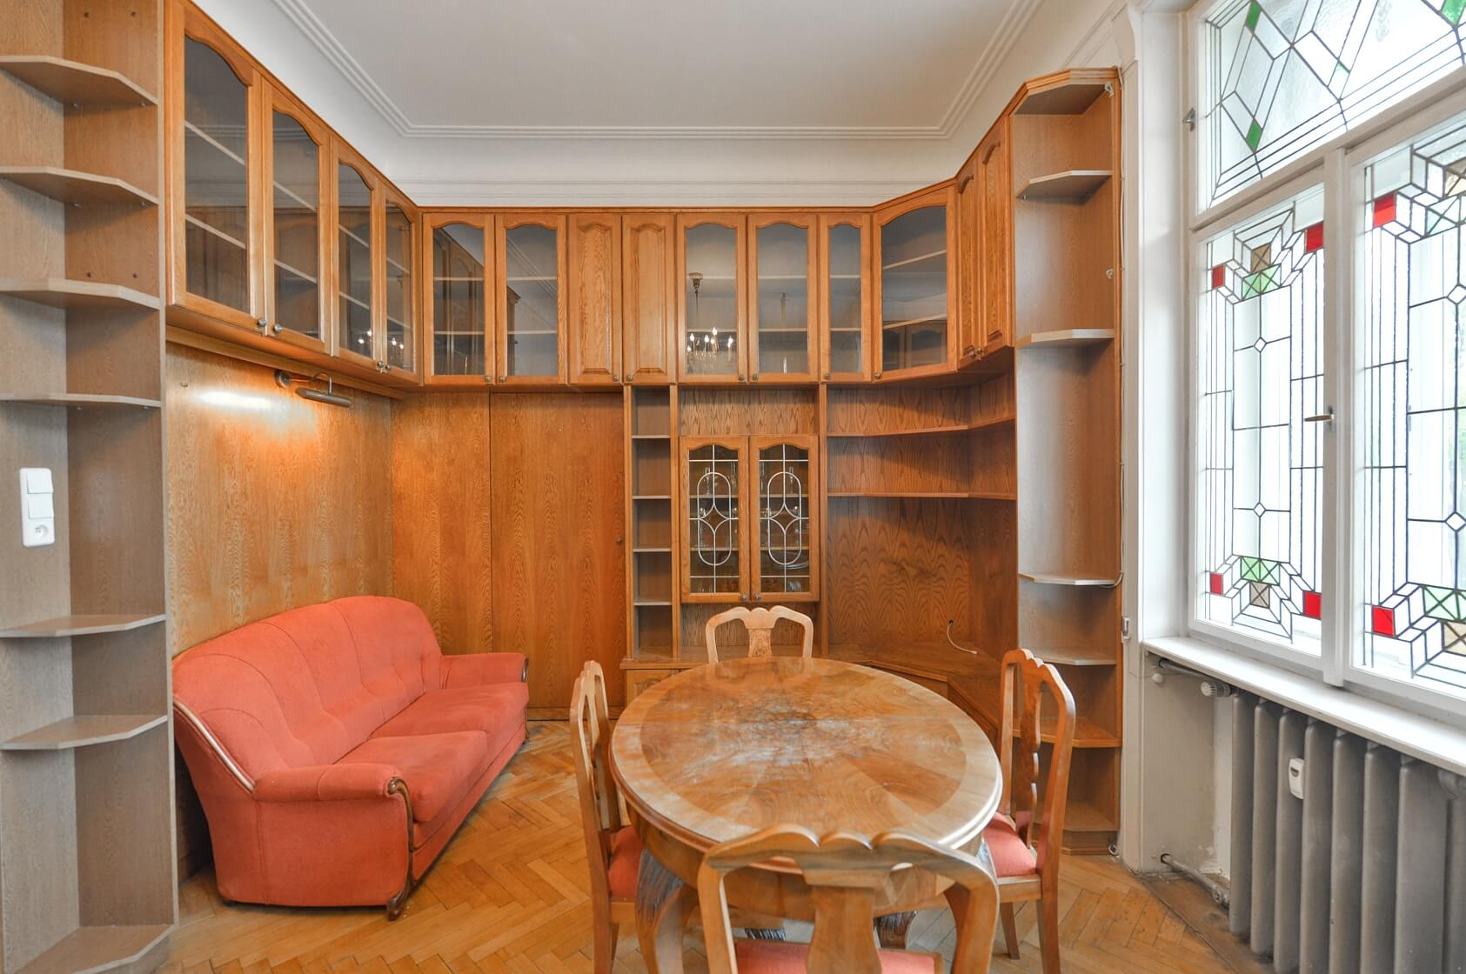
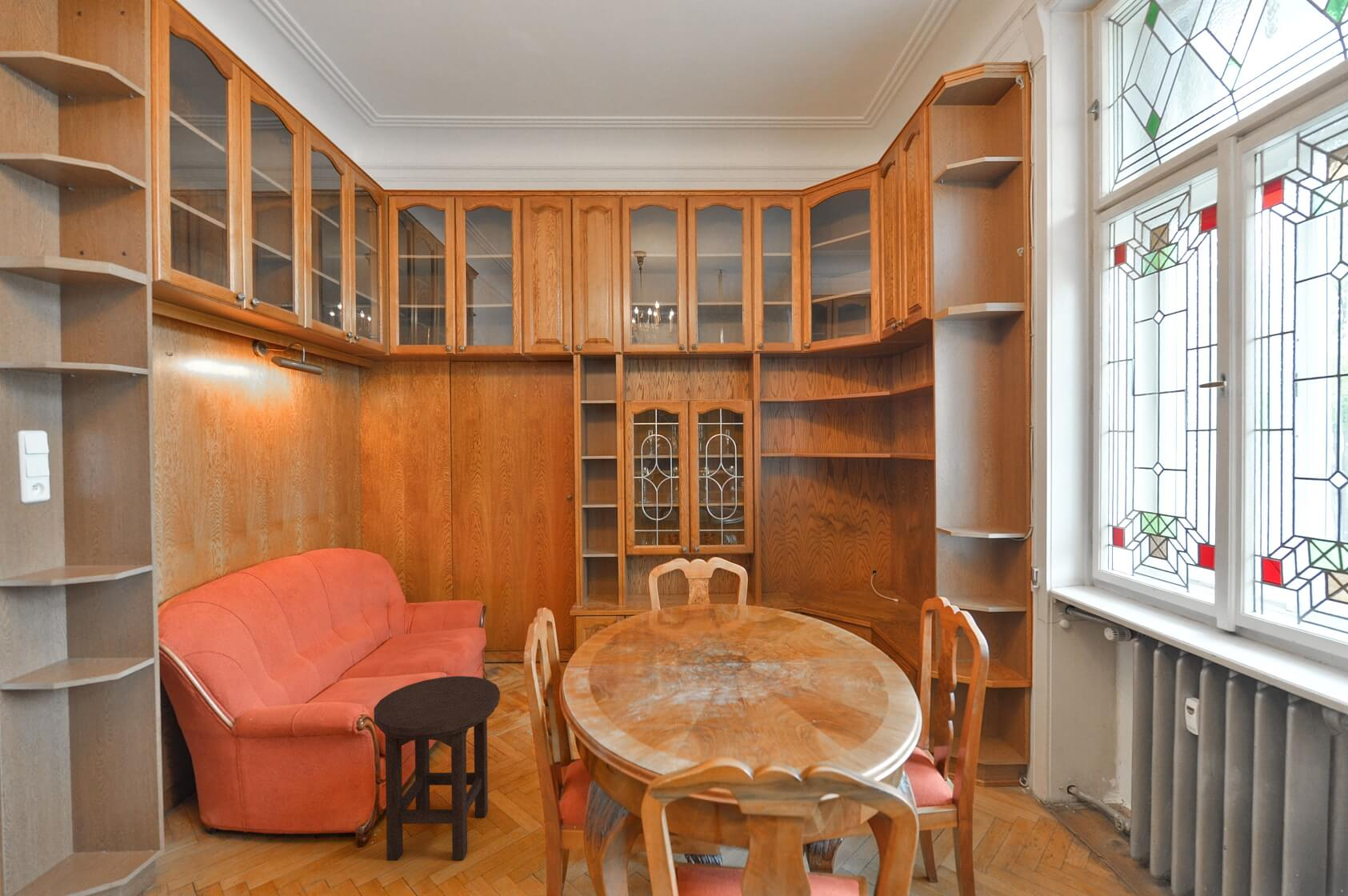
+ stool [373,675,501,861]
